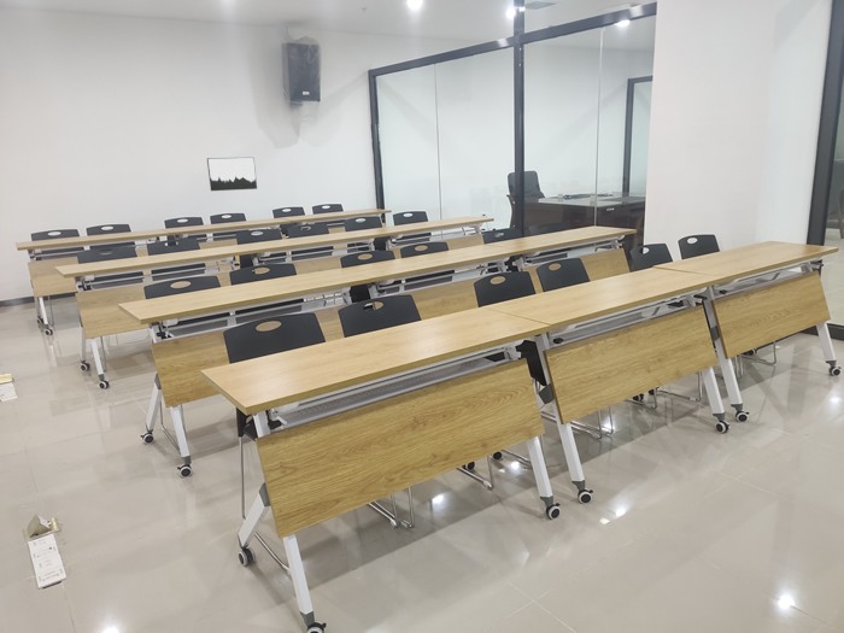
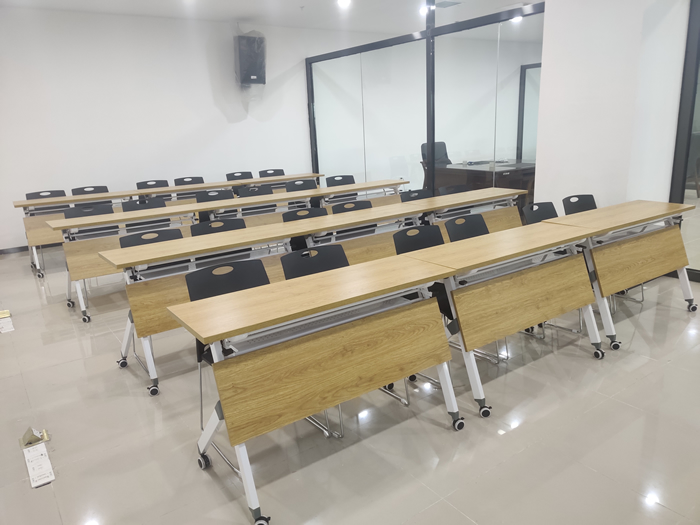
- wall art [206,157,258,192]
